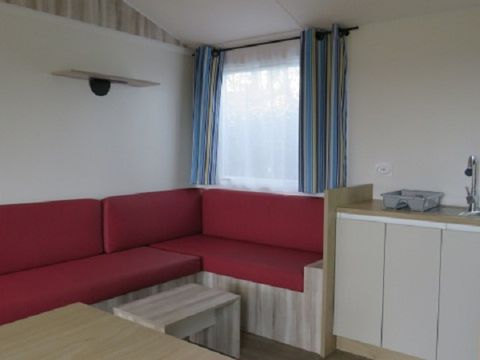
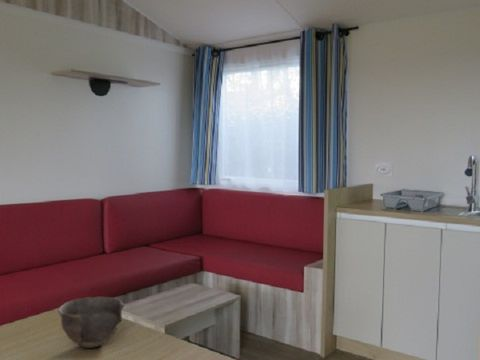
+ ceramic bowl [57,296,125,349]
